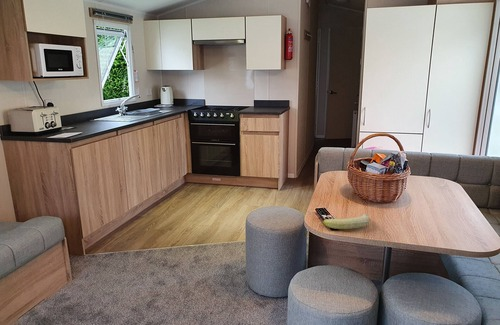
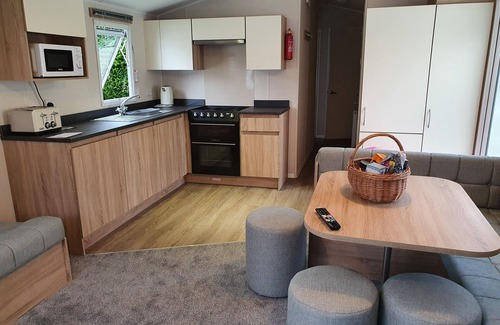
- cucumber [322,212,371,230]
